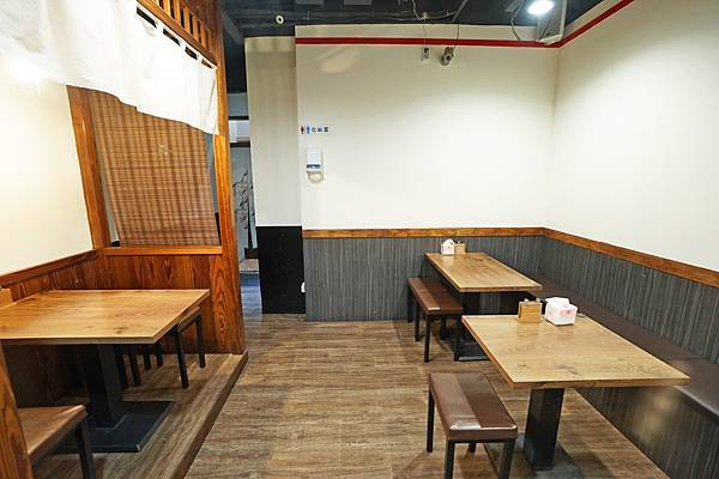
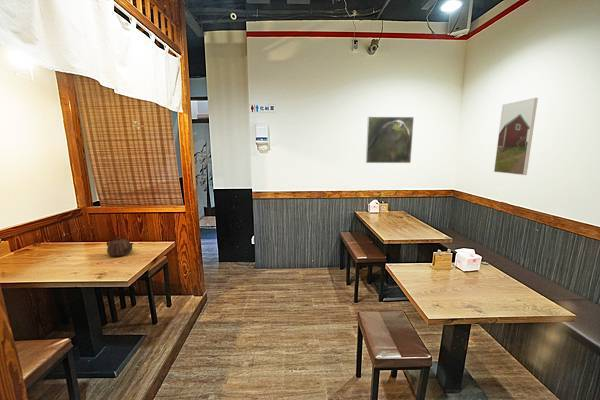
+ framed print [493,97,539,176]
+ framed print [365,116,415,164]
+ teapot [106,237,134,258]
